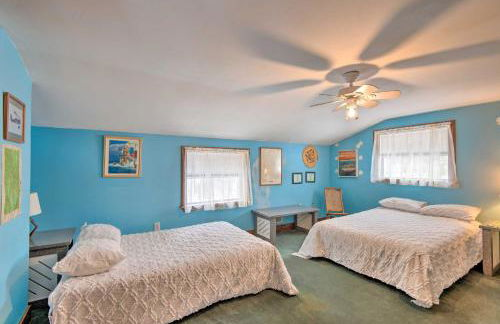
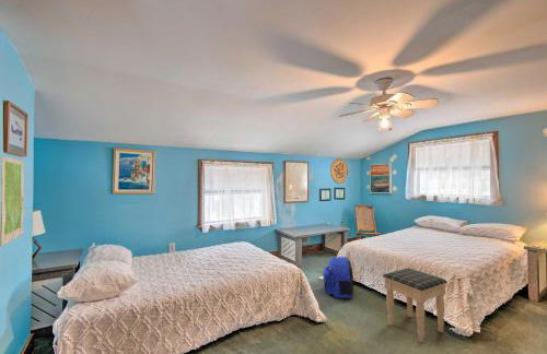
+ backpack [322,256,354,299]
+ footstool [382,267,449,343]
